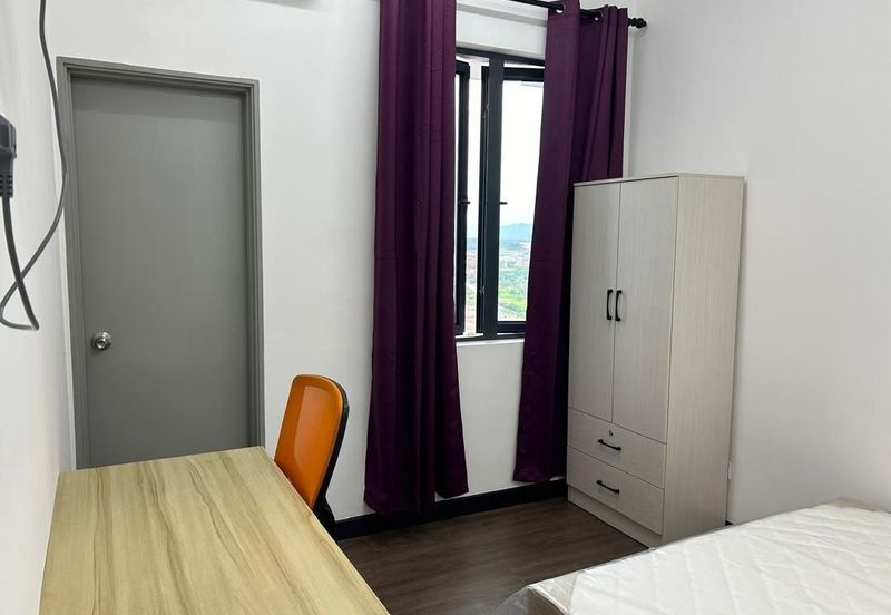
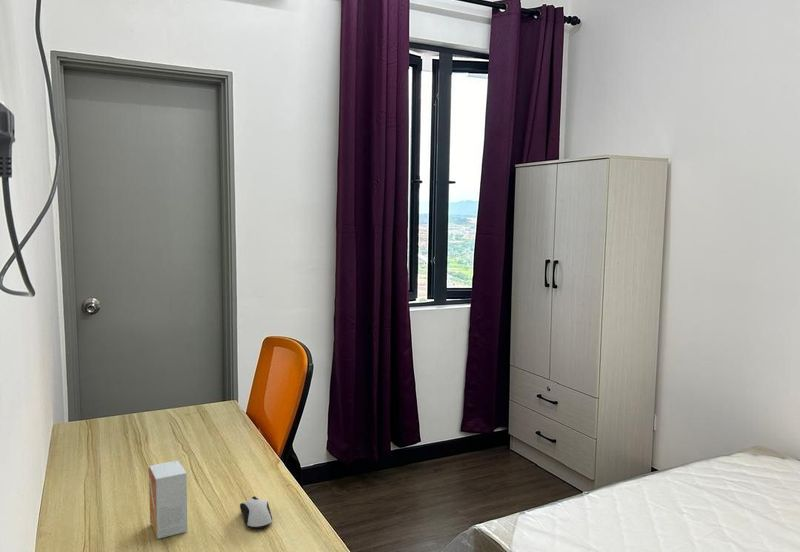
+ small box [148,460,189,540]
+ computer mouse [239,495,273,530]
